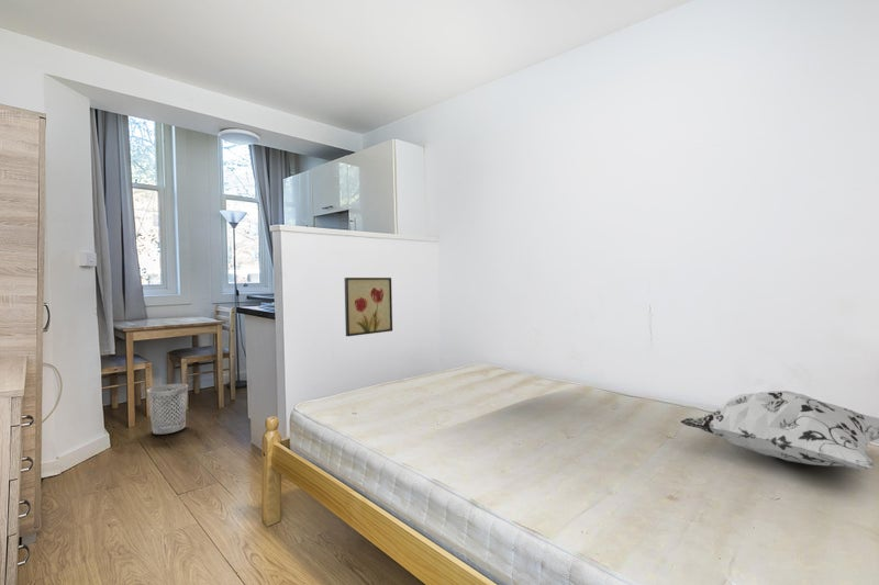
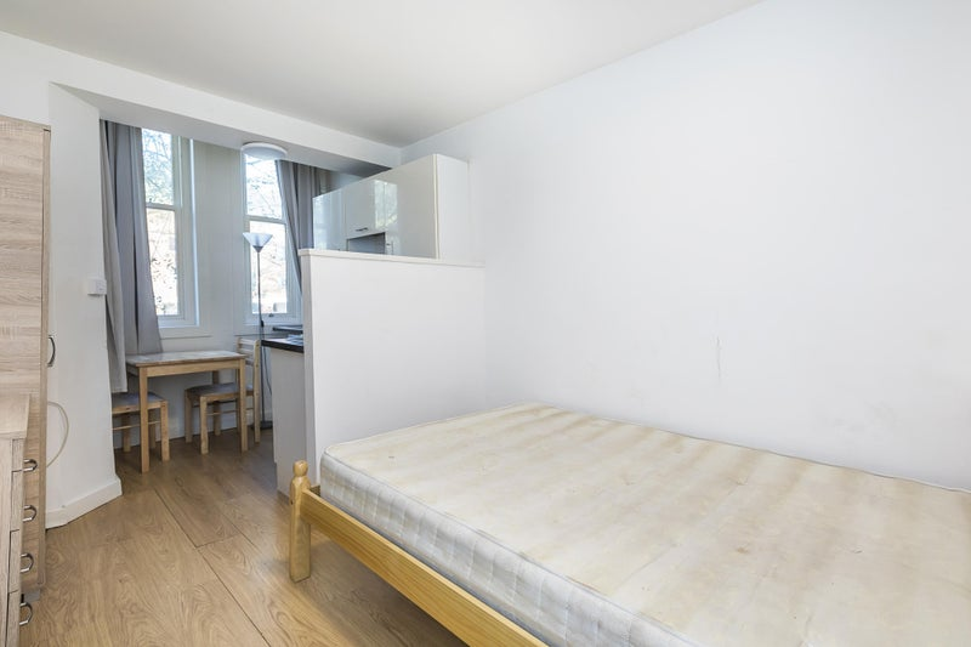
- wall art [344,277,393,337]
- wastebasket [146,383,189,436]
- decorative pillow [679,390,879,471]
